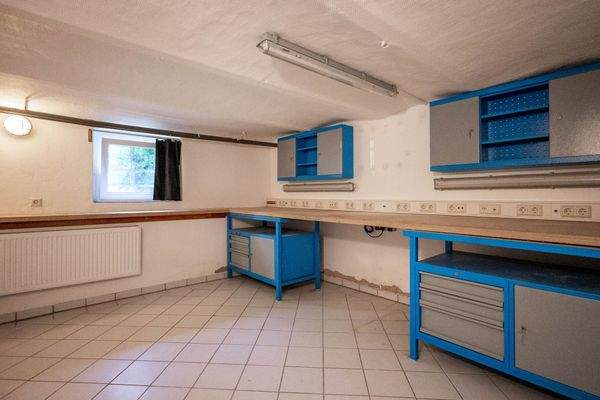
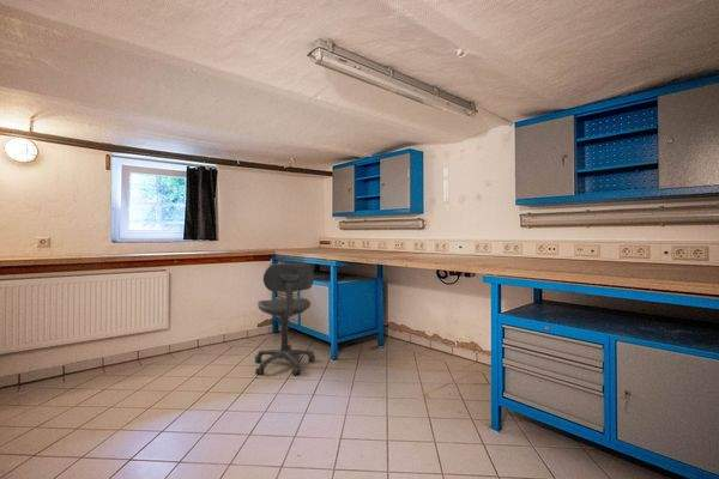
+ office chair [254,262,316,376]
